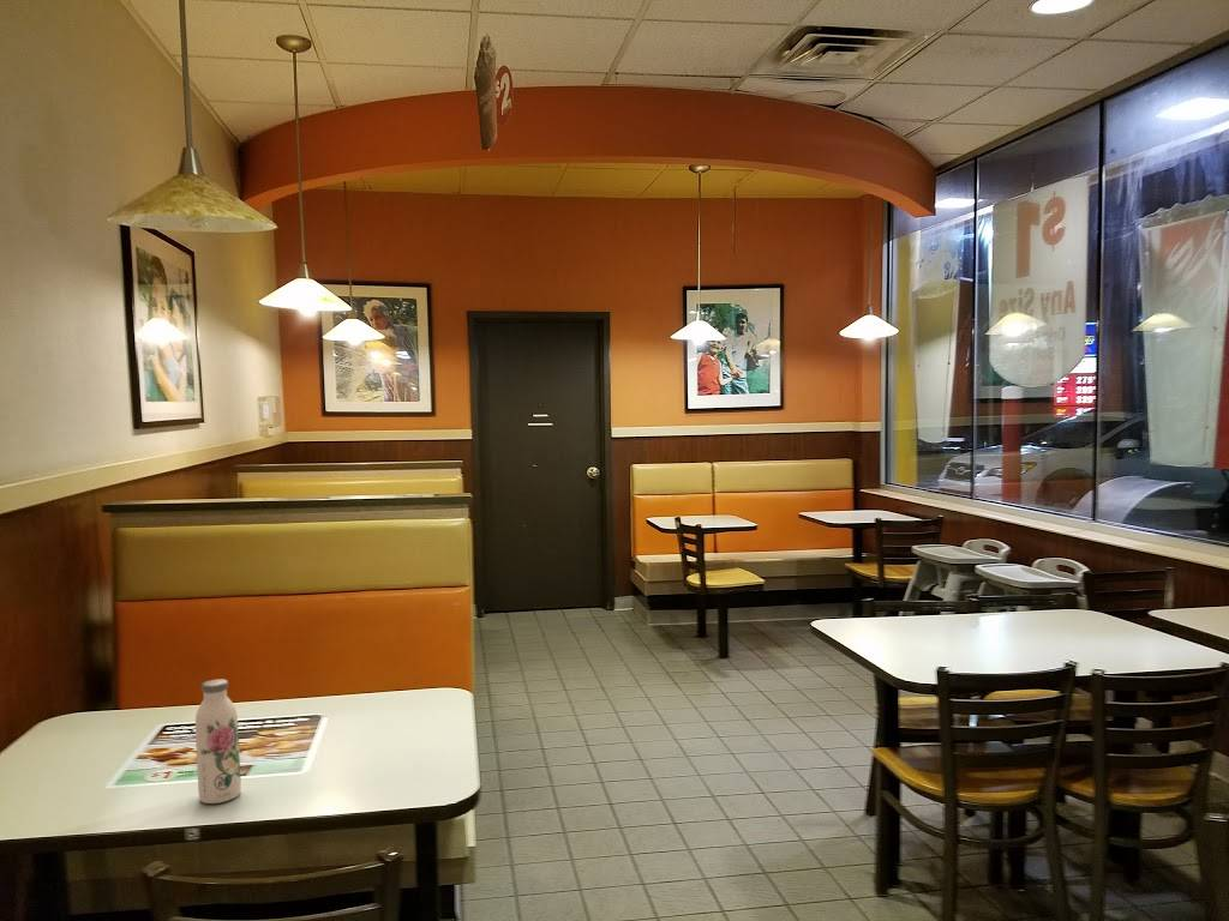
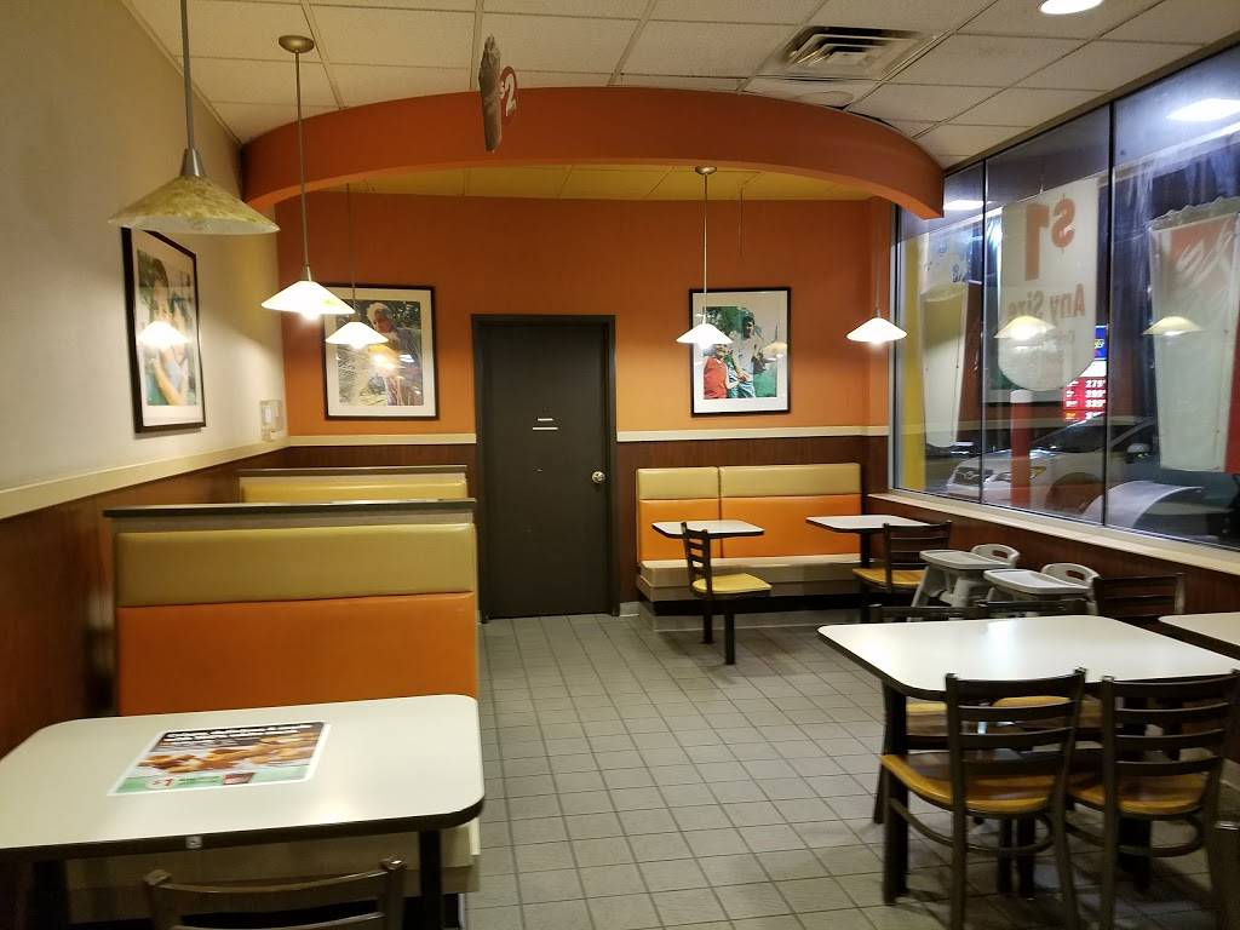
- water bottle [194,678,242,805]
